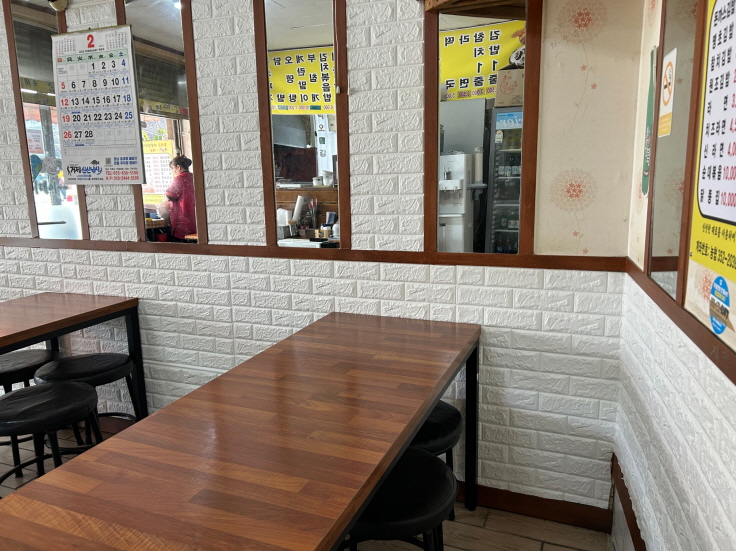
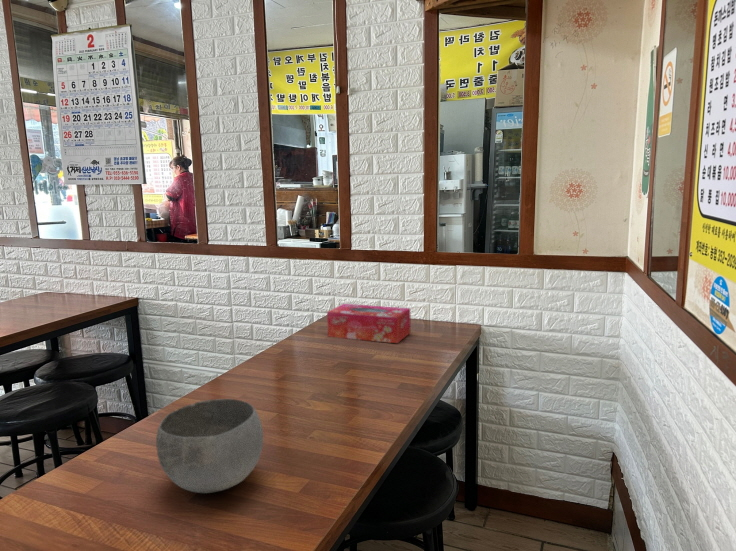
+ bowl [155,398,264,494]
+ tissue box [326,303,412,344]
